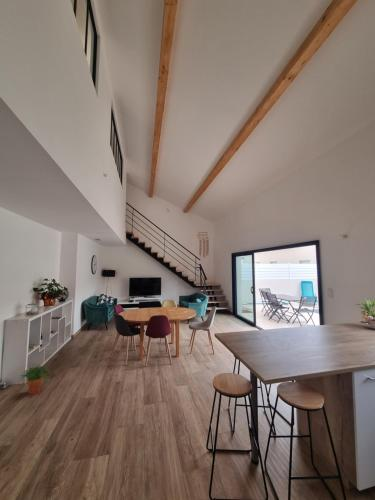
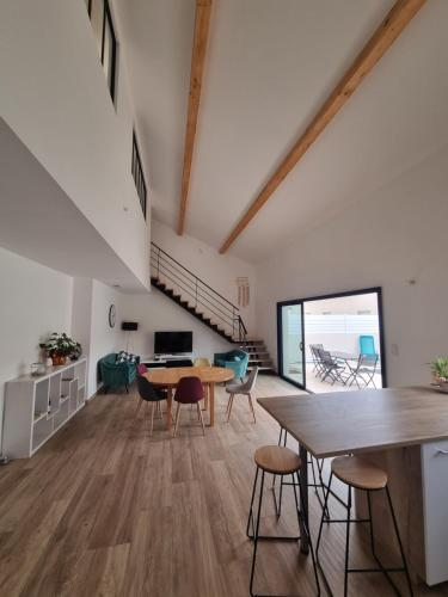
- potted plant [17,364,52,396]
